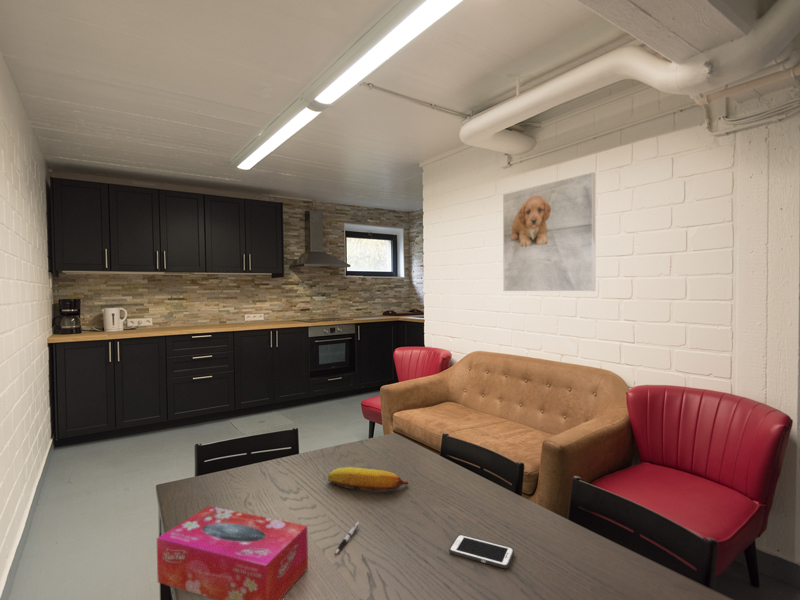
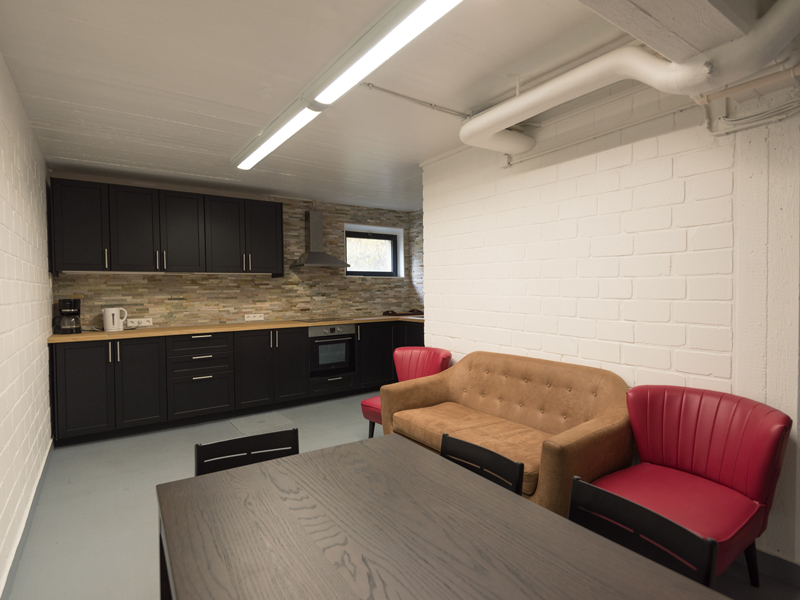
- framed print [502,171,596,292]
- pen [334,521,360,555]
- cell phone [448,534,515,569]
- tissue box [156,505,309,600]
- fruit [327,466,410,492]
